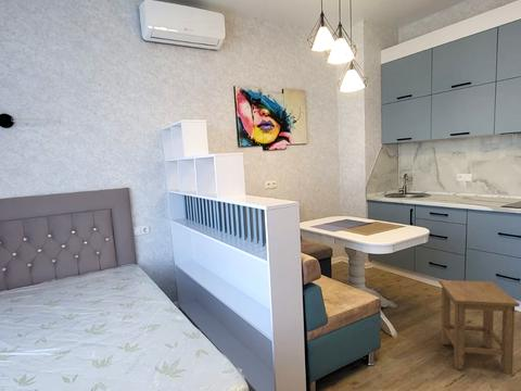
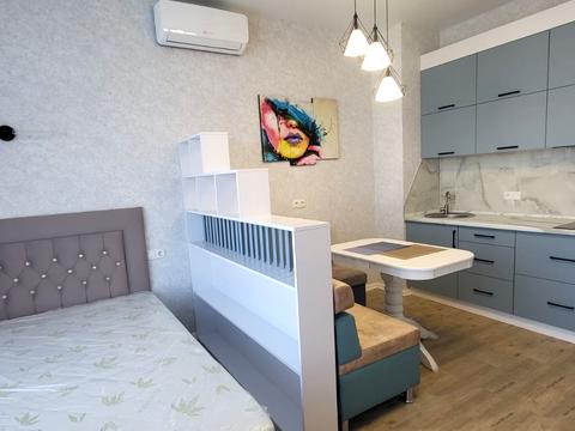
- stool [437,279,520,376]
